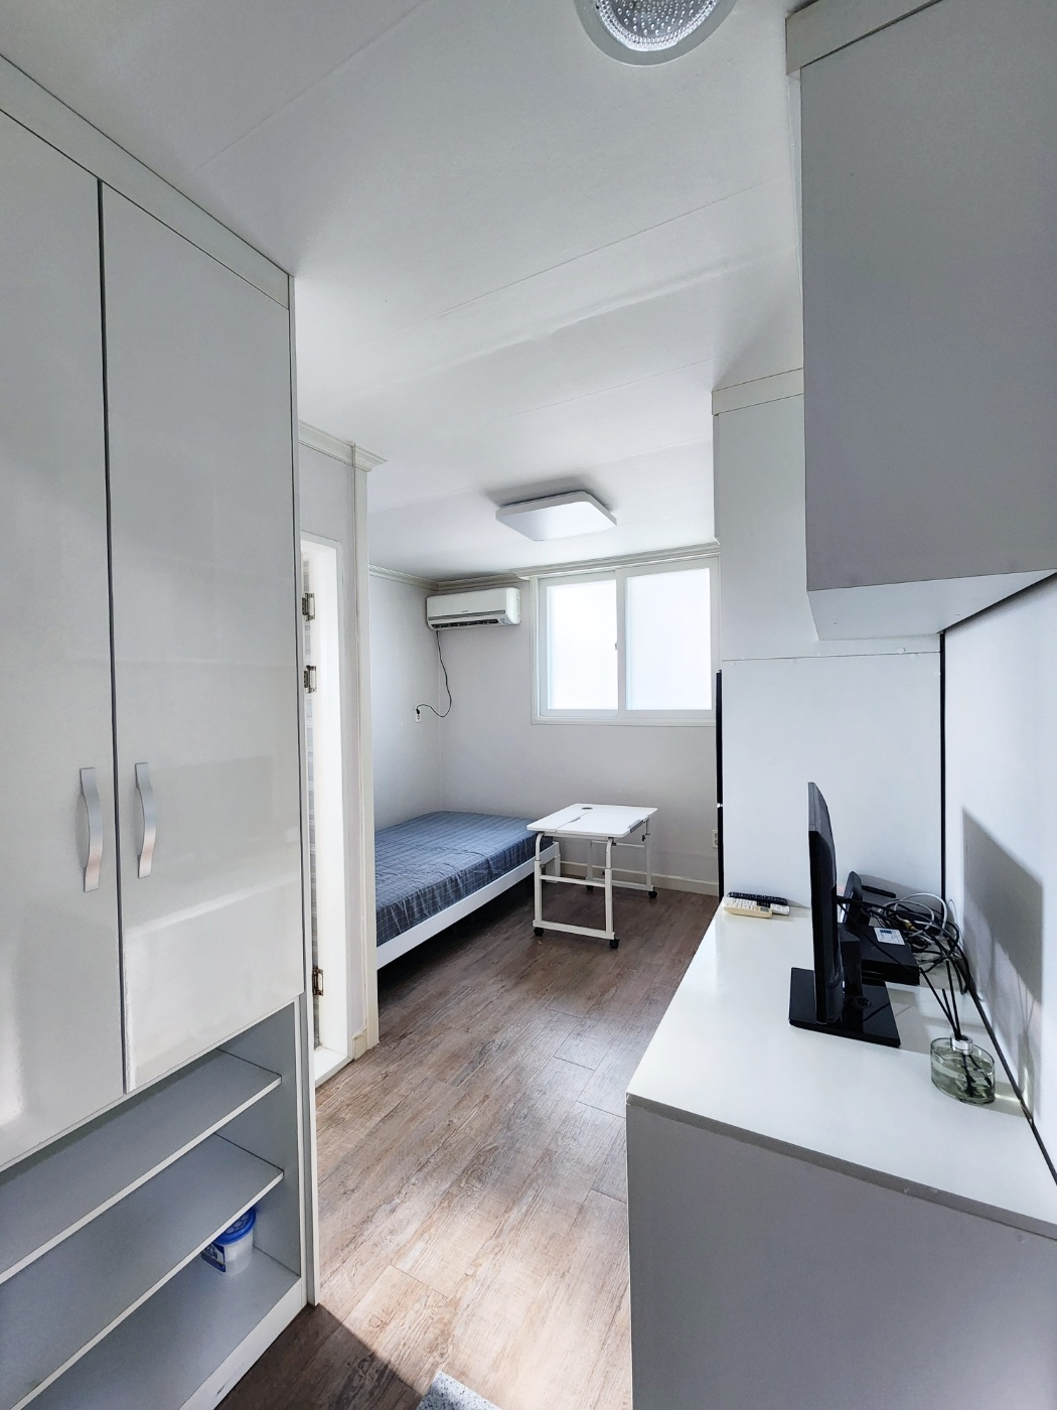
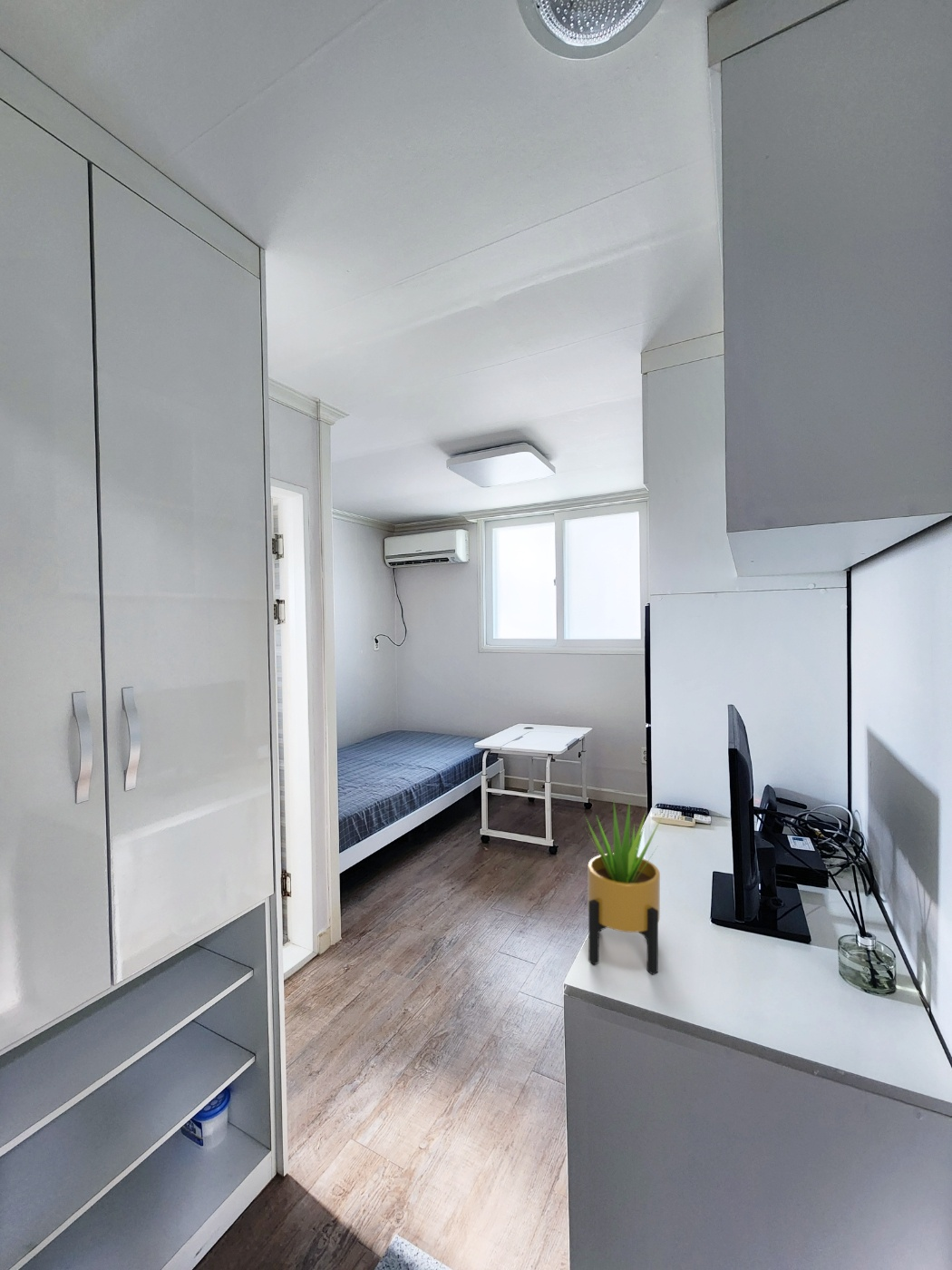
+ potted plant [580,797,664,976]
